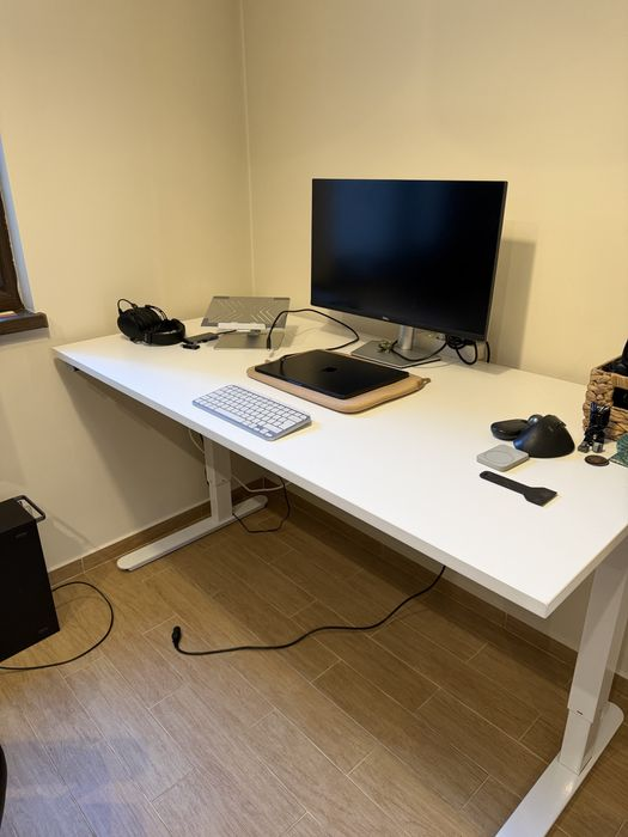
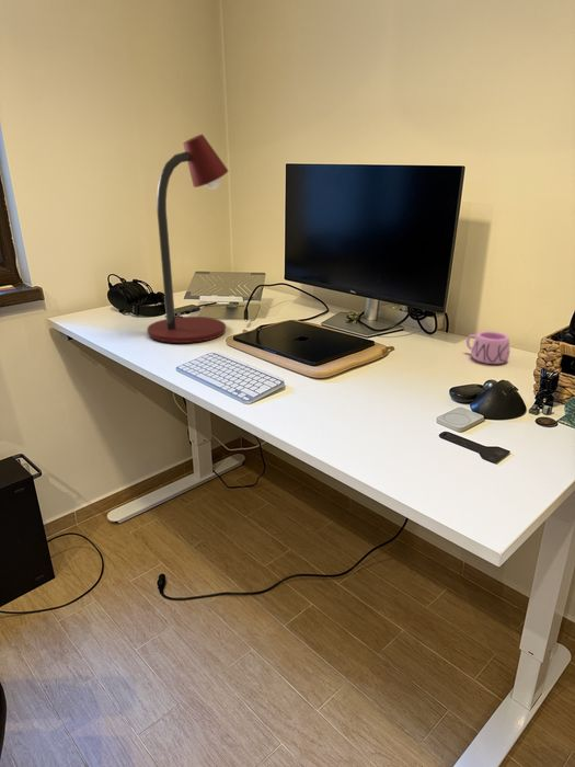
+ mug [465,330,511,365]
+ desk lamp [146,134,229,344]
